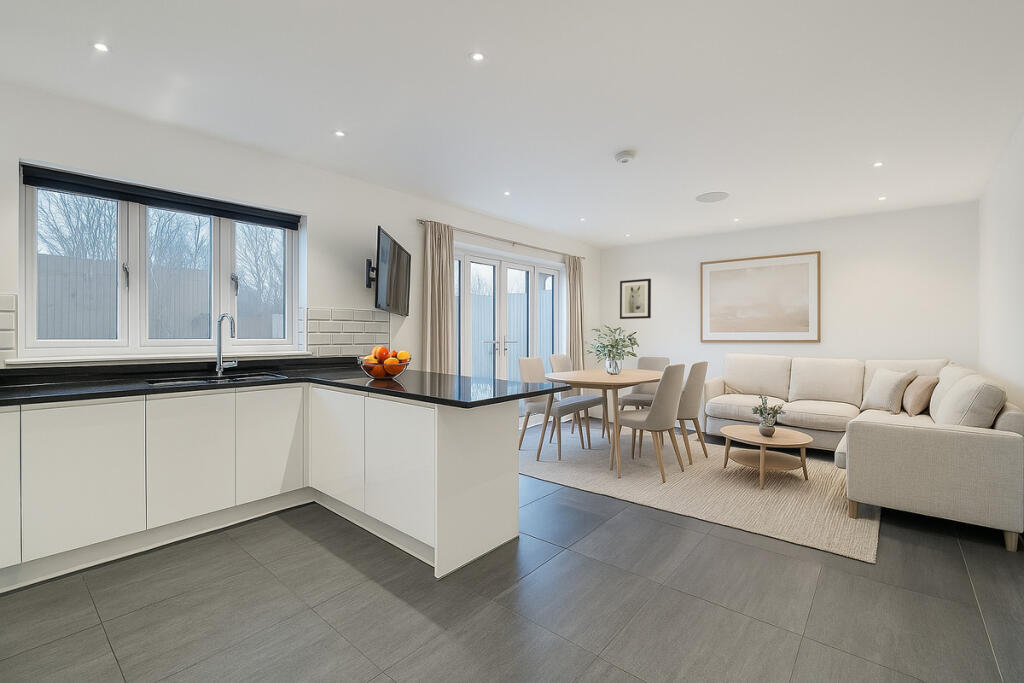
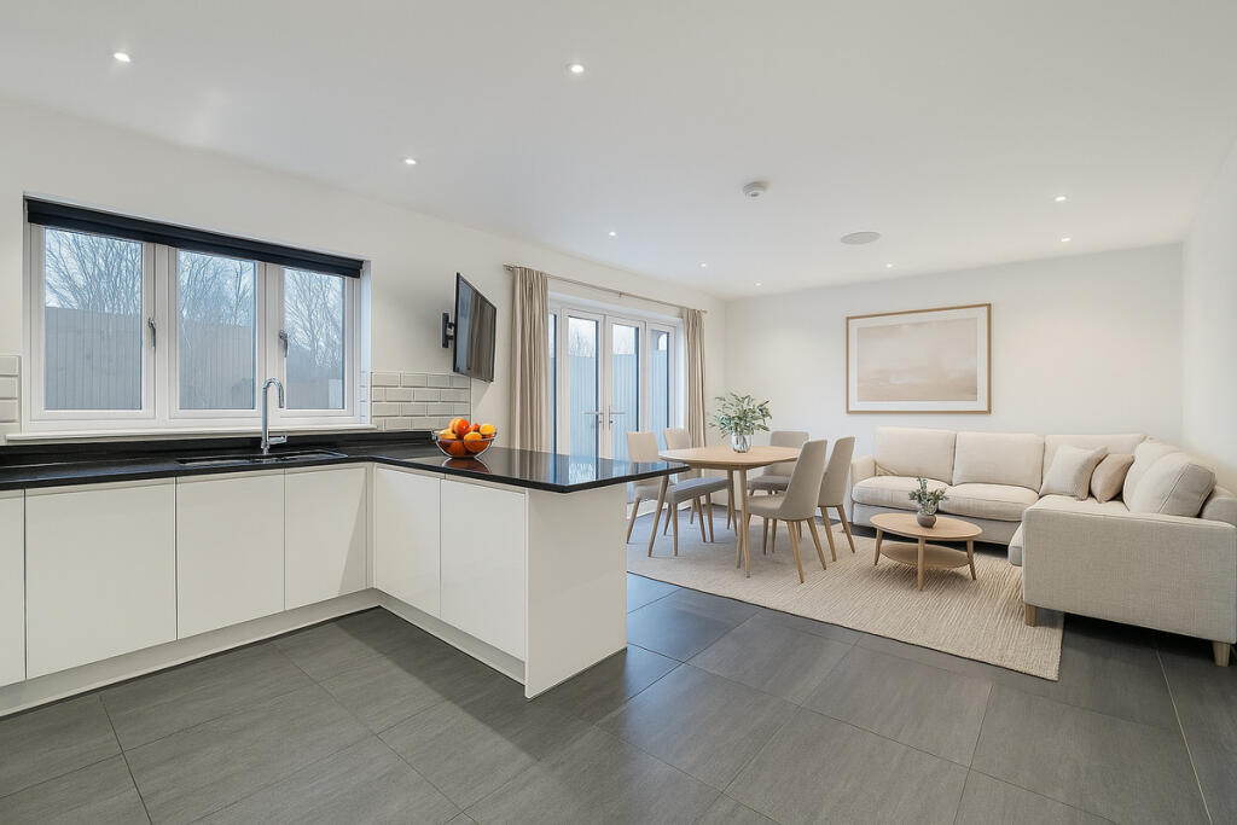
- wall art [619,278,652,320]
